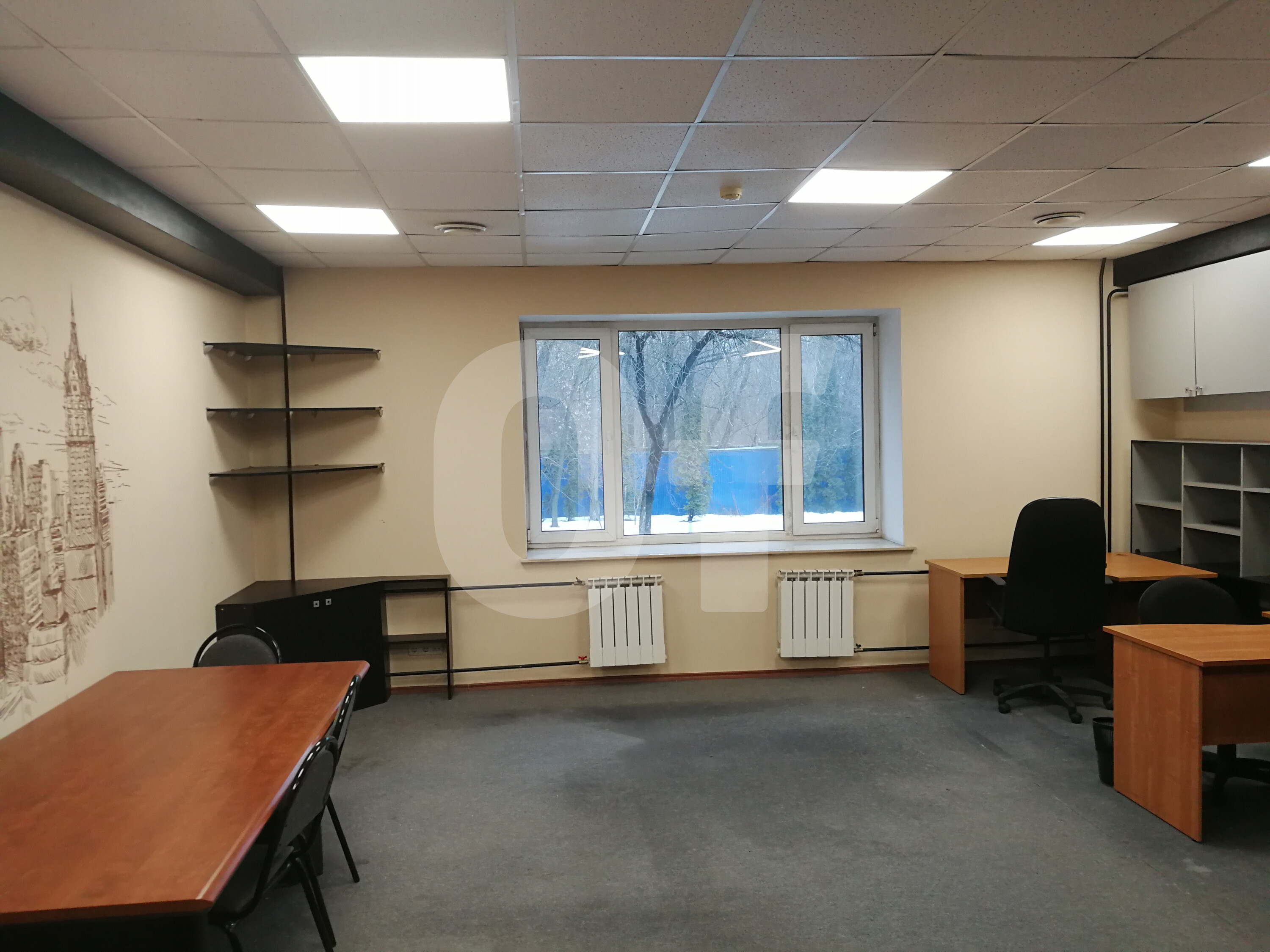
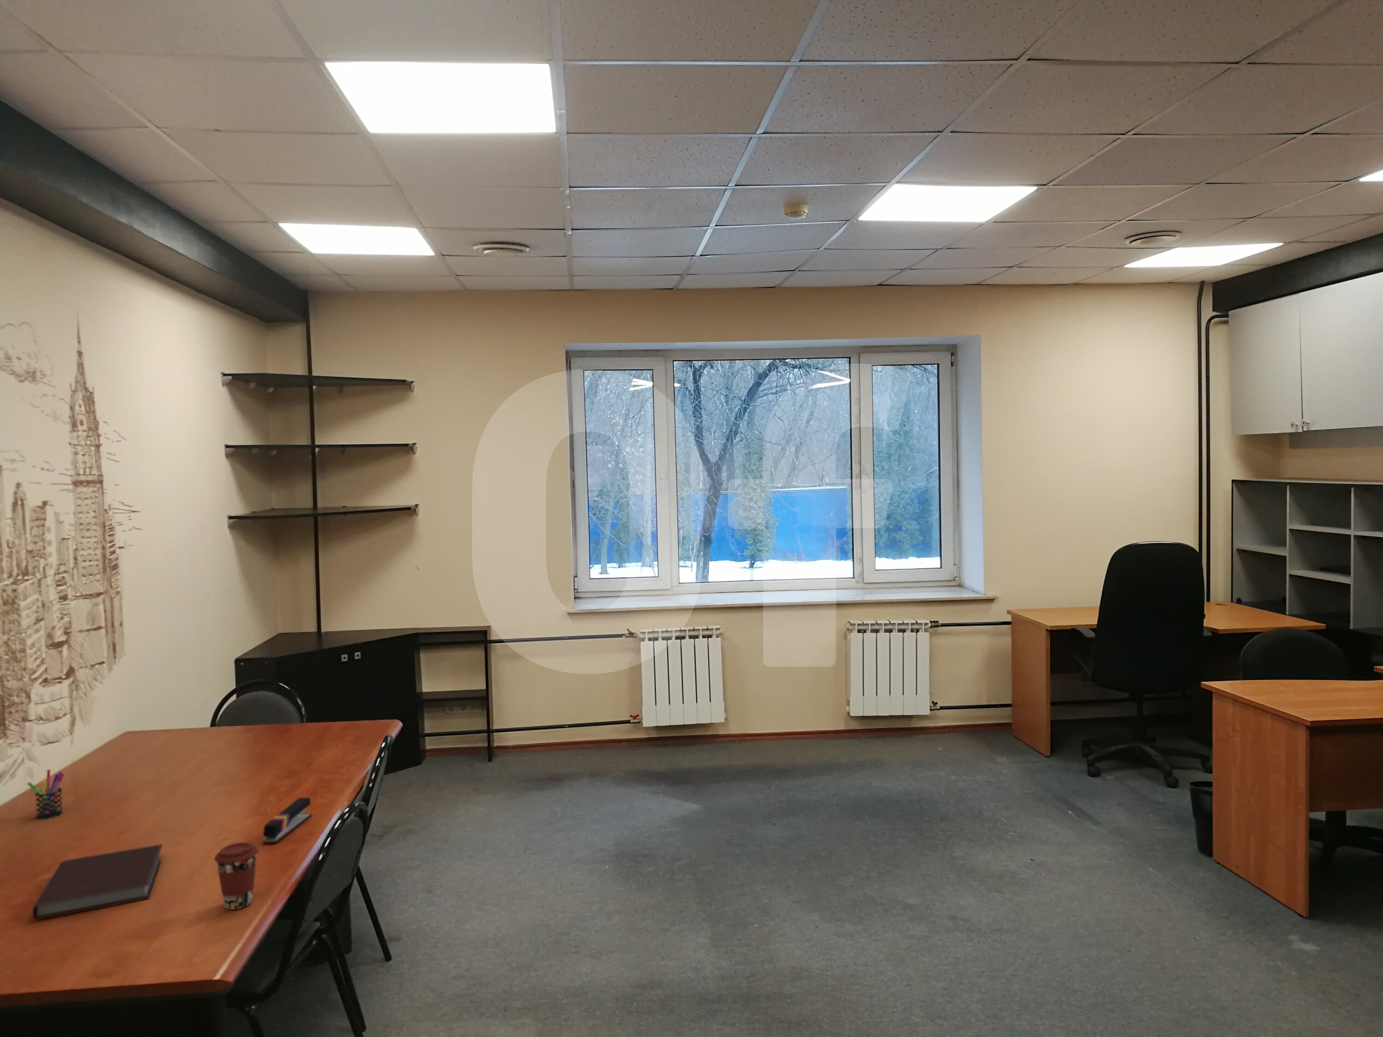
+ coffee cup [213,842,259,911]
+ notebook [33,843,163,919]
+ pen holder [27,769,64,820]
+ stapler [262,797,313,843]
